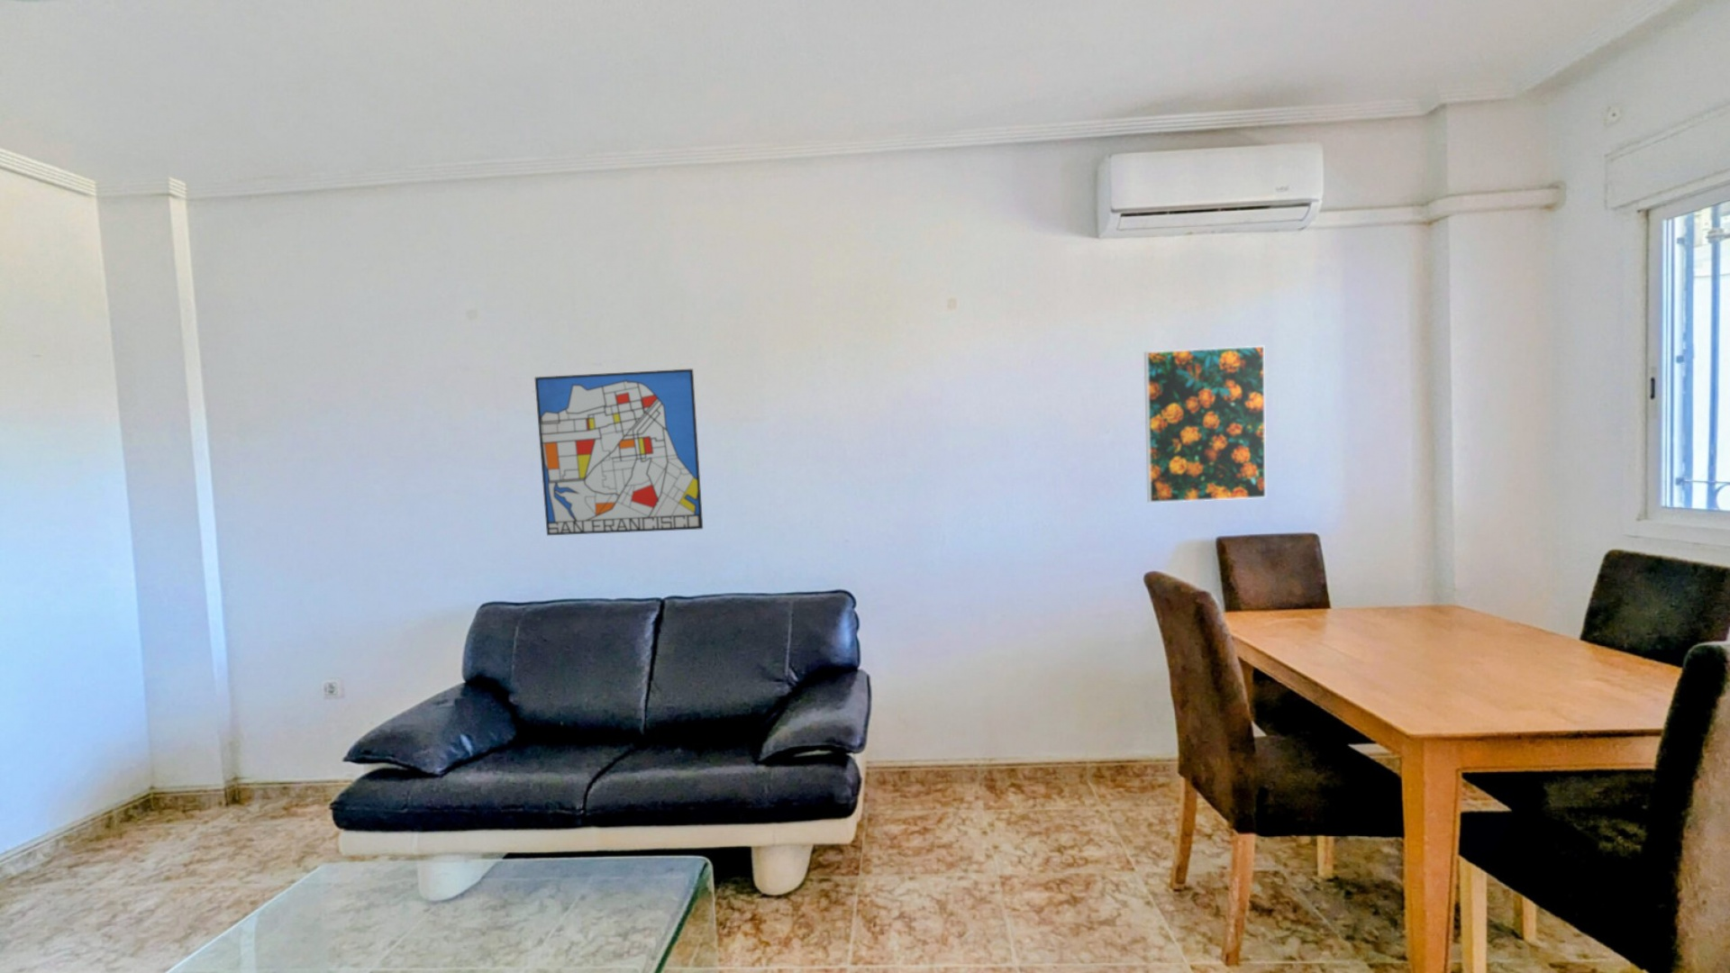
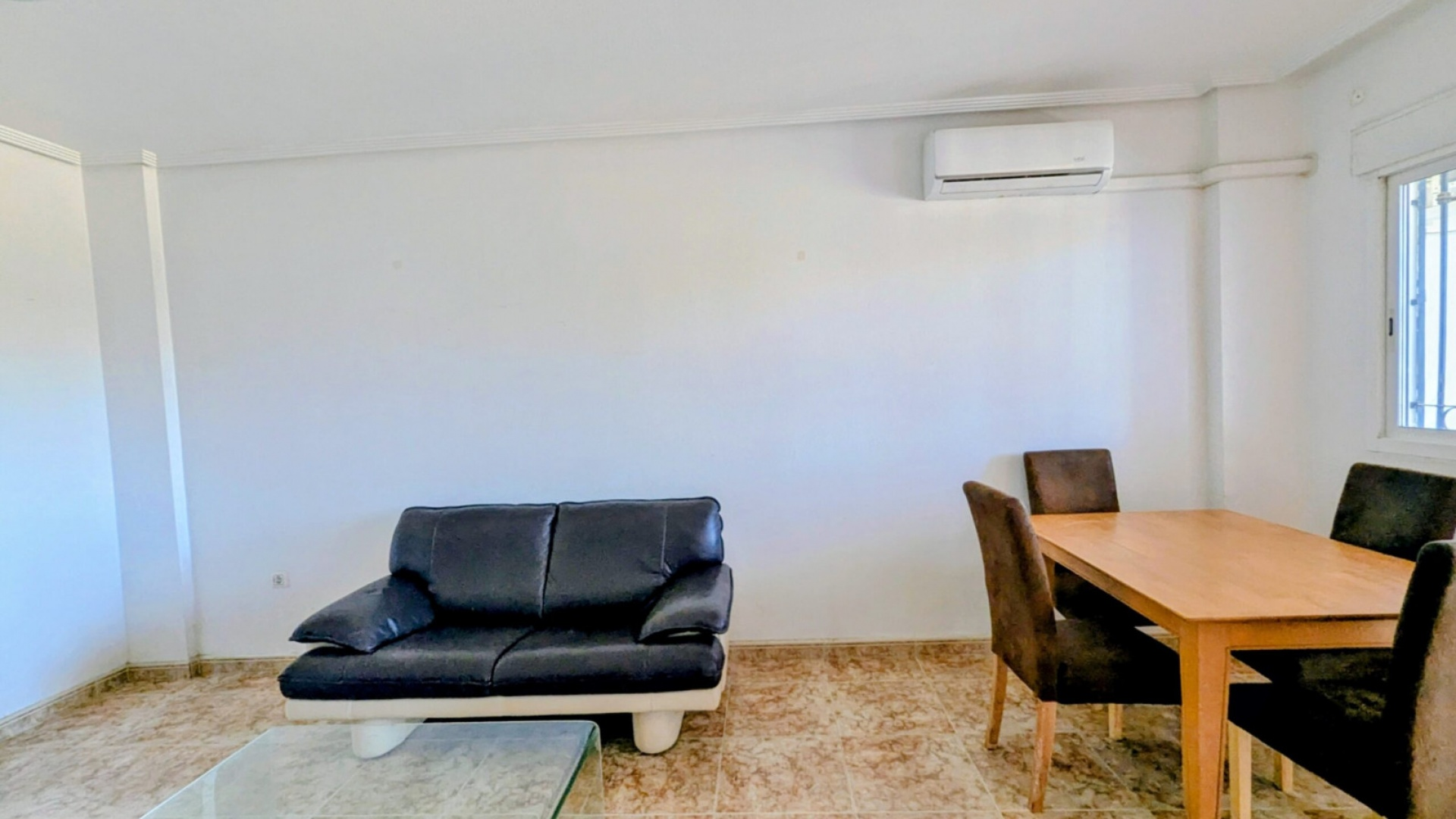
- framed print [1143,345,1267,504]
- wall art [533,367,703,536]
